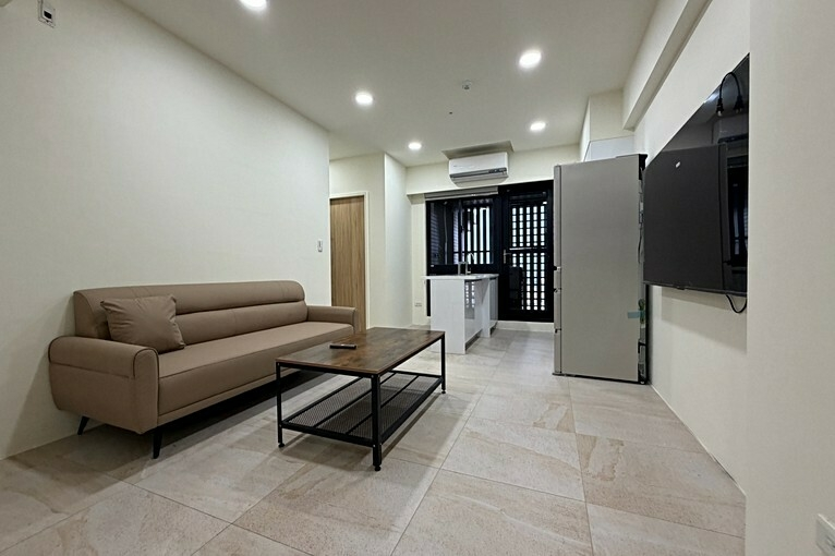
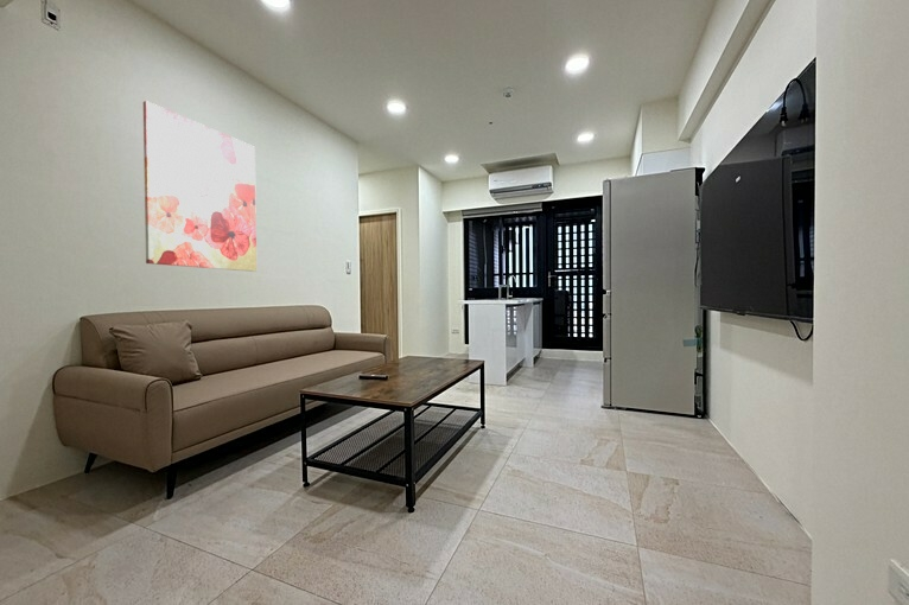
+ wall art [142,100,258,273]
